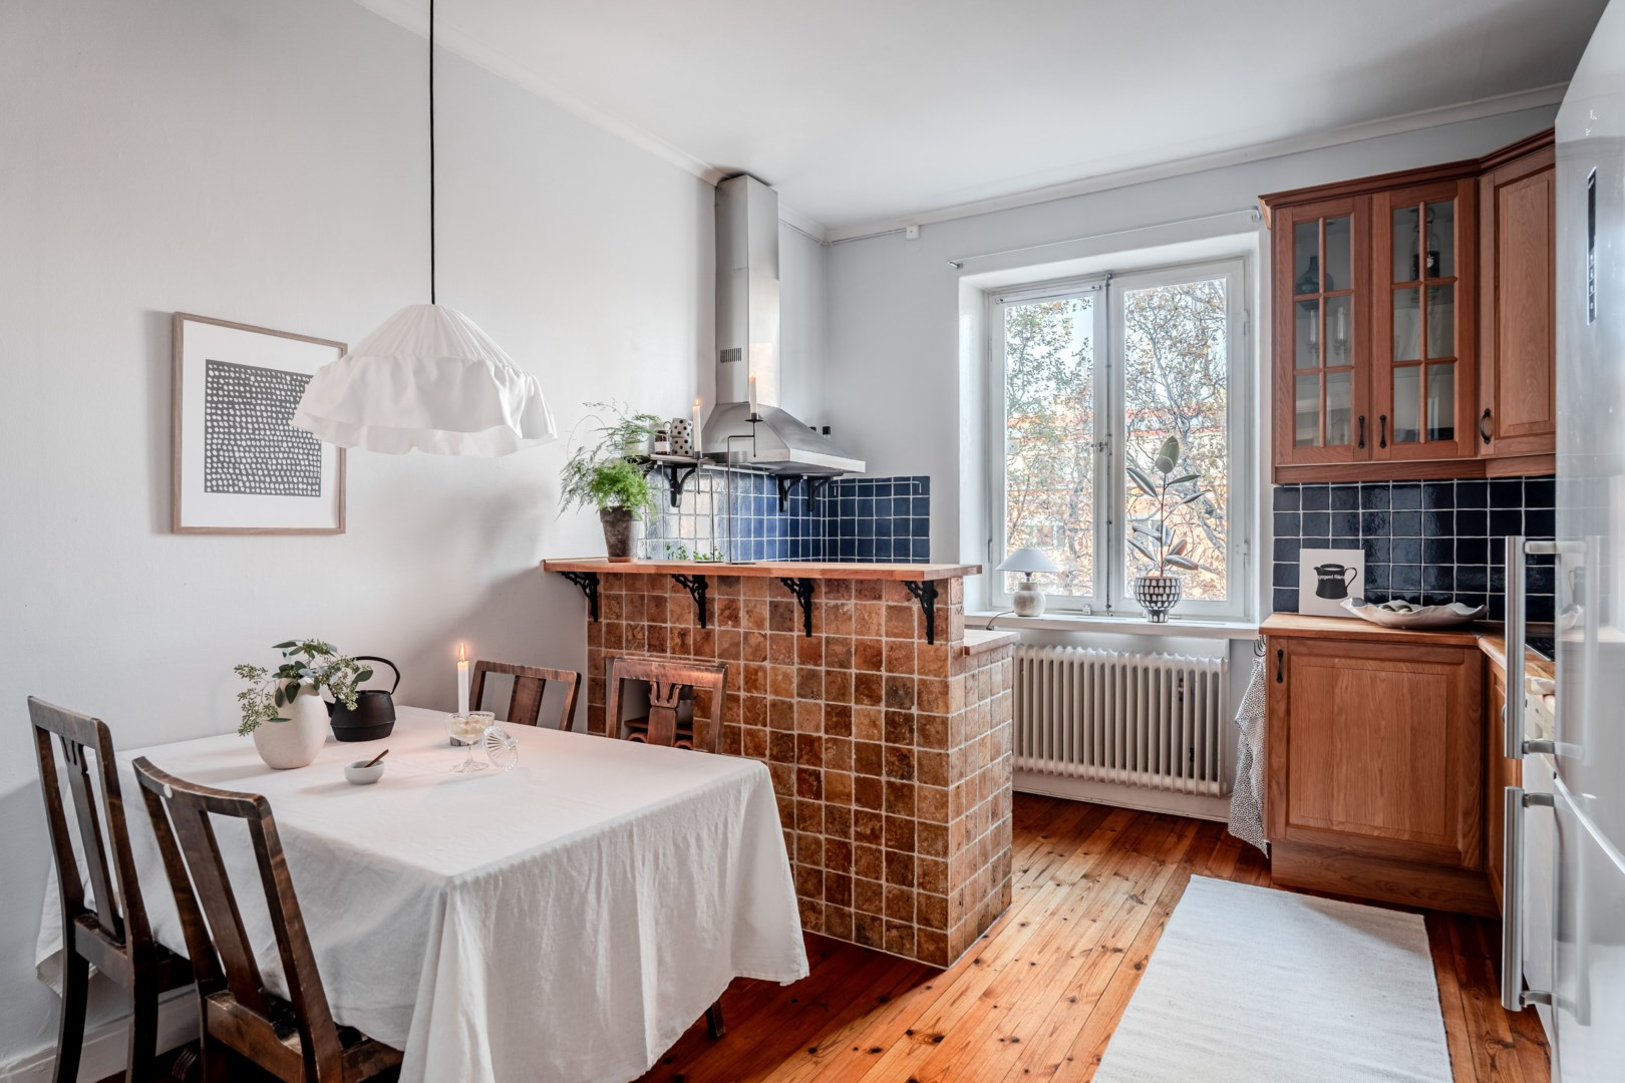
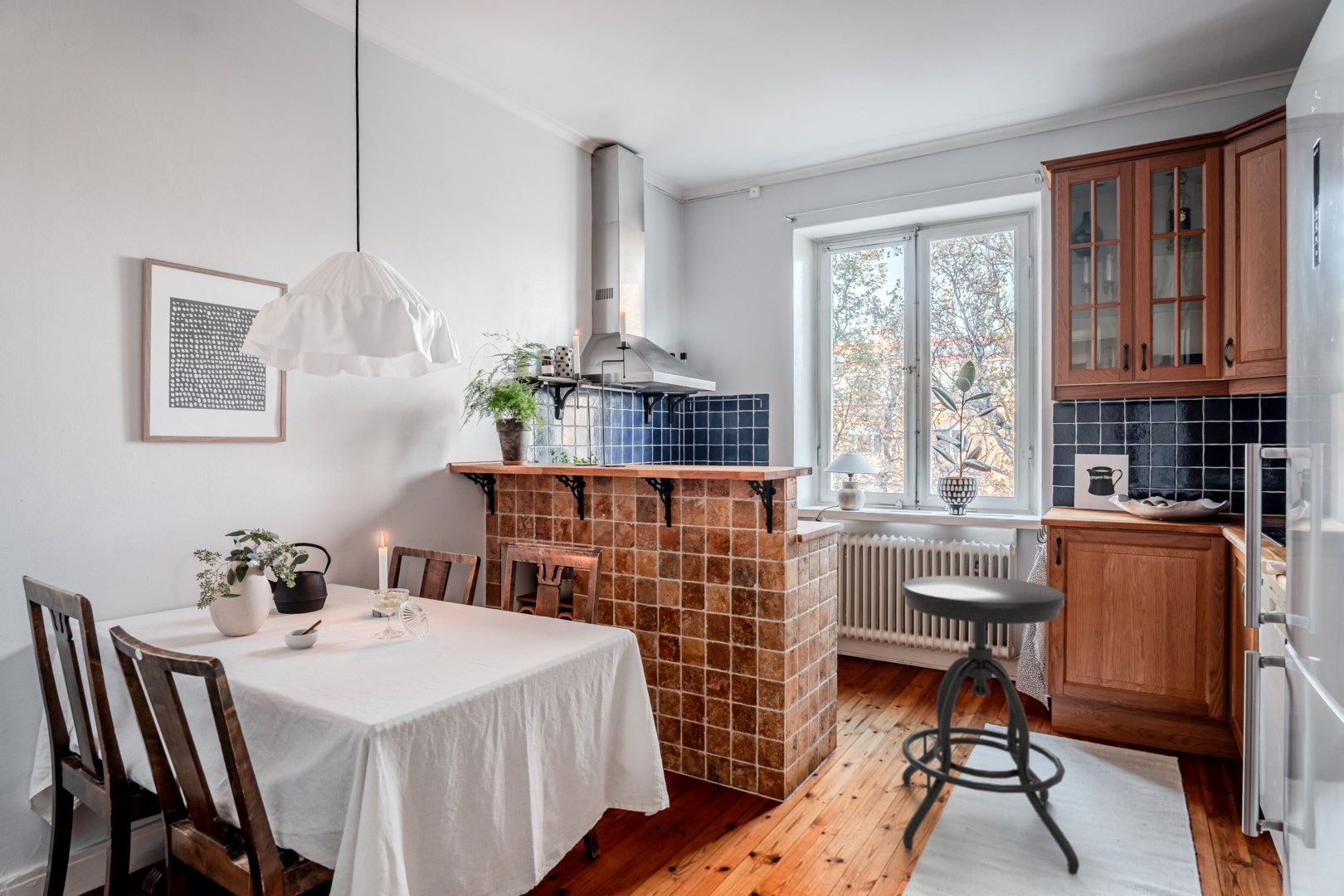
+ stool [901,575,1080,875]
